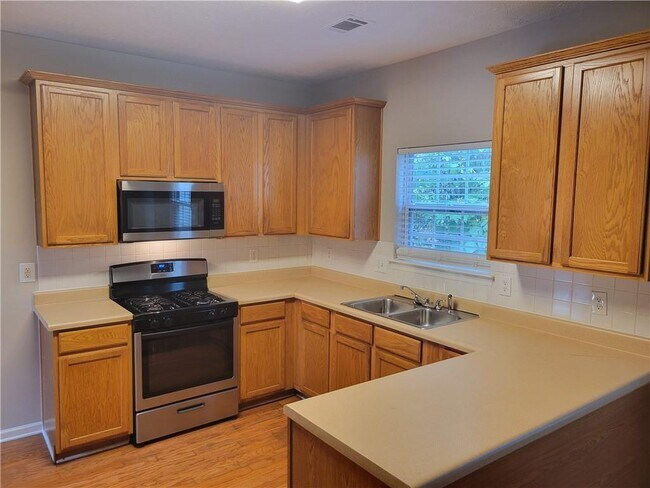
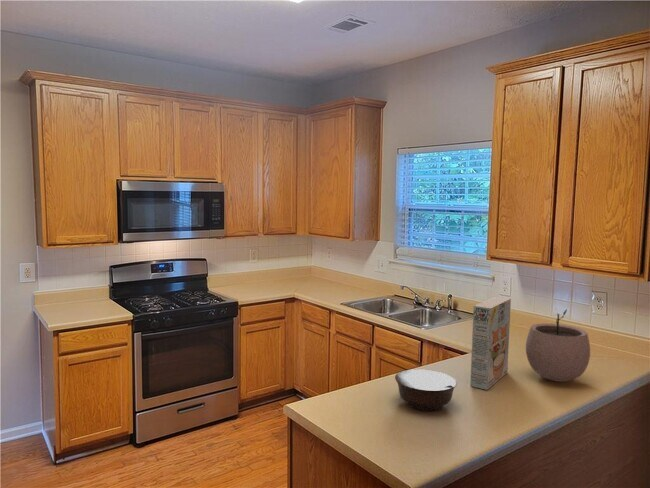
+ cereal box [469,296,512,391]
+ plant pot [525,306,591,383]
+ bowl [394,368,458,412]
